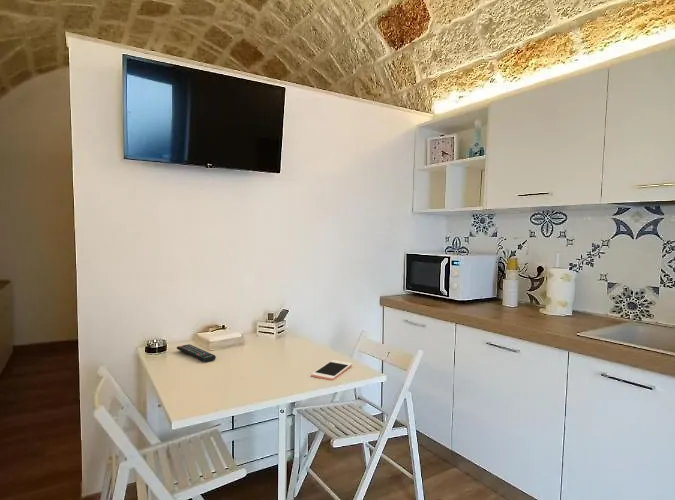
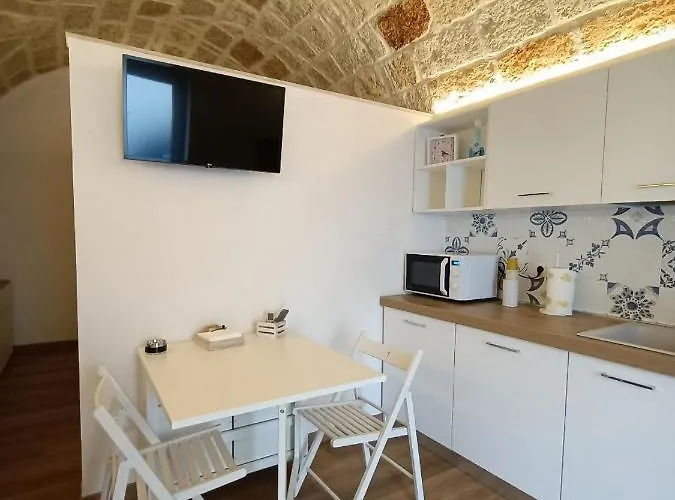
- cell phone [311,359,353,381]
- remote control [176,343,217,364]
